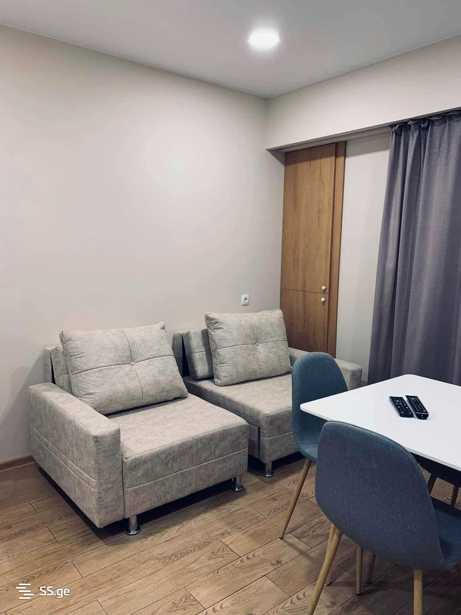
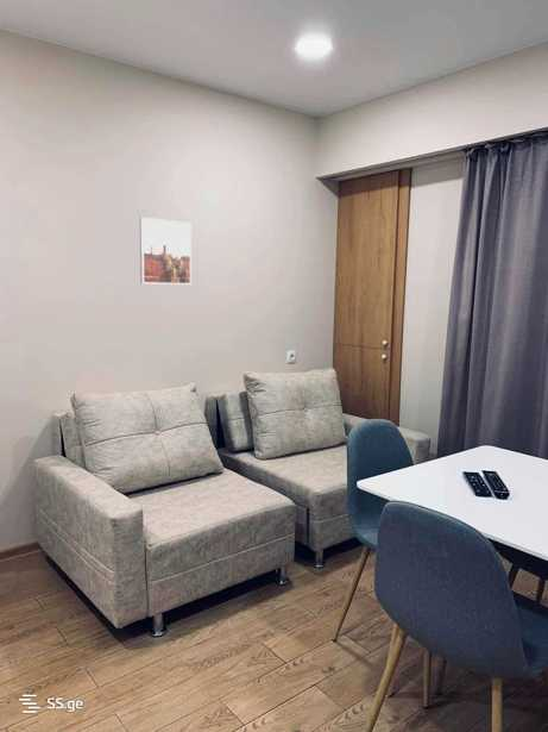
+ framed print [139,217,193,286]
